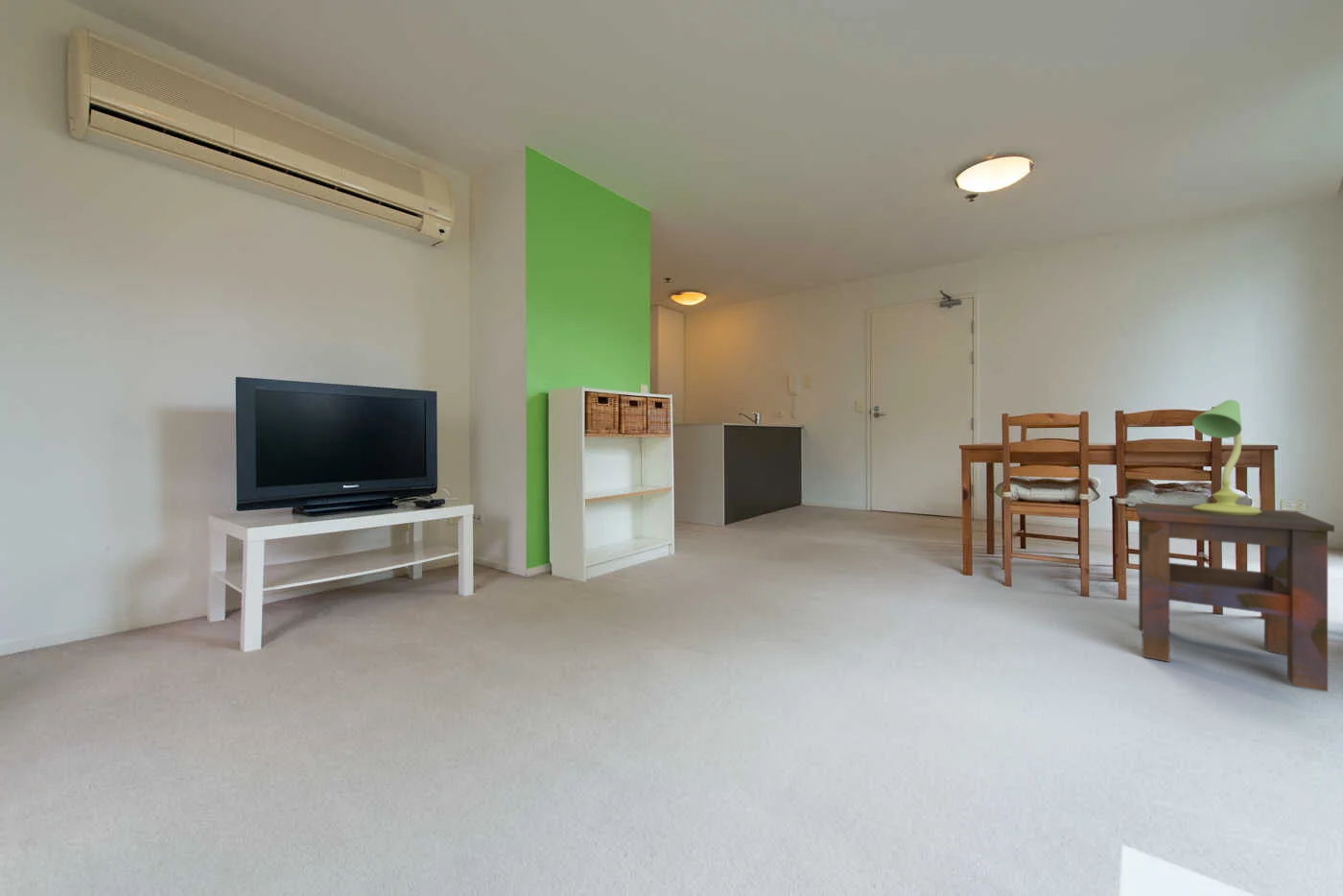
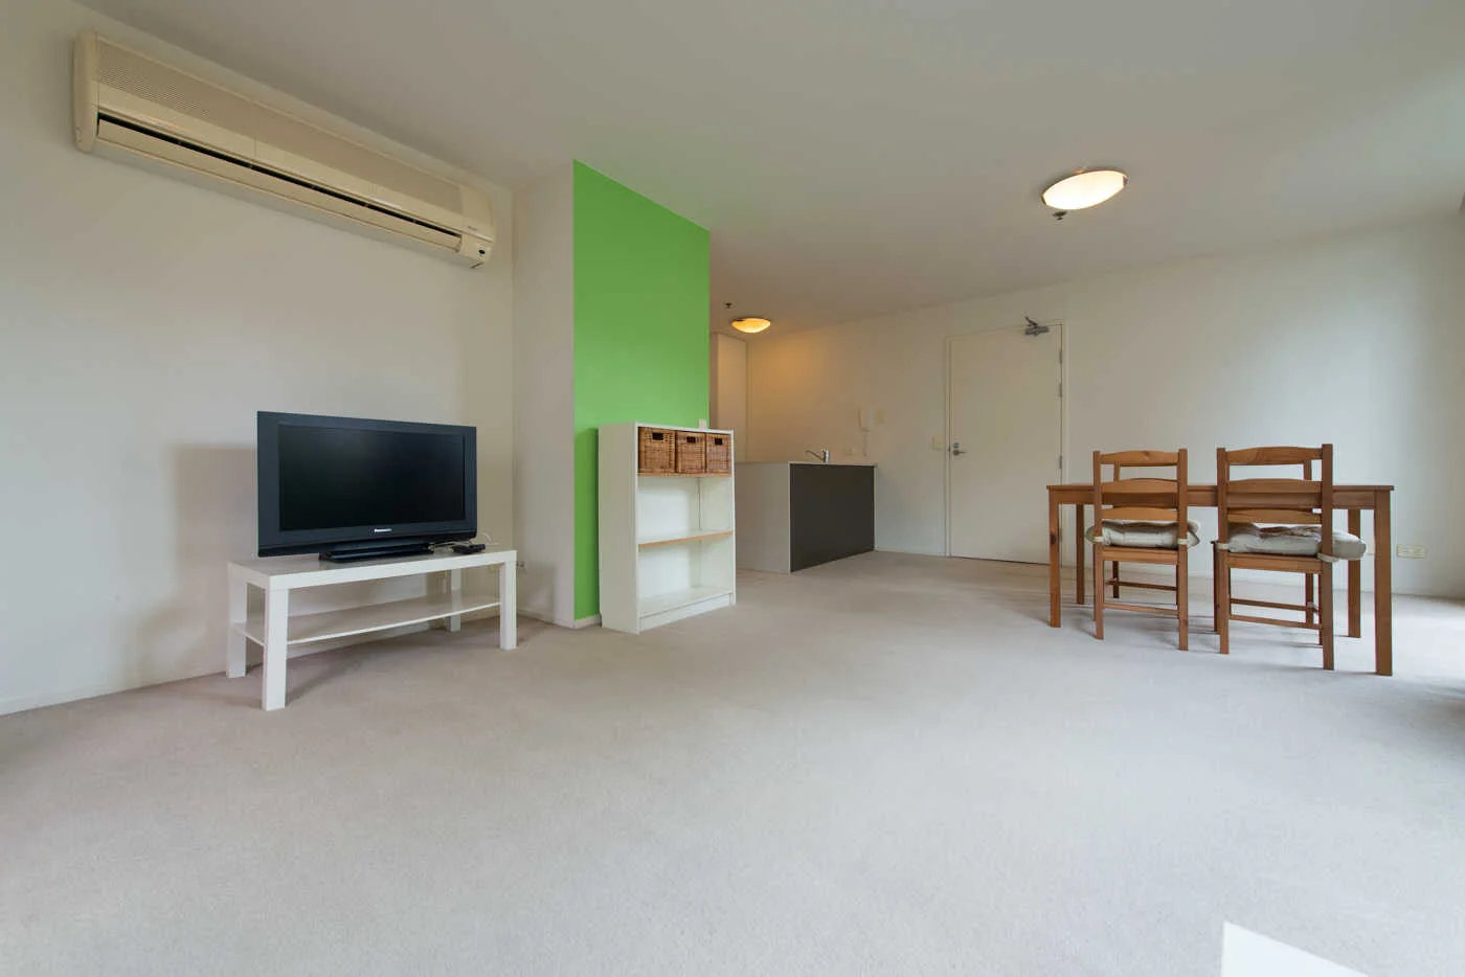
- table lamp [1191,399,1261,515]
- side table [1134,503,1335,693]
